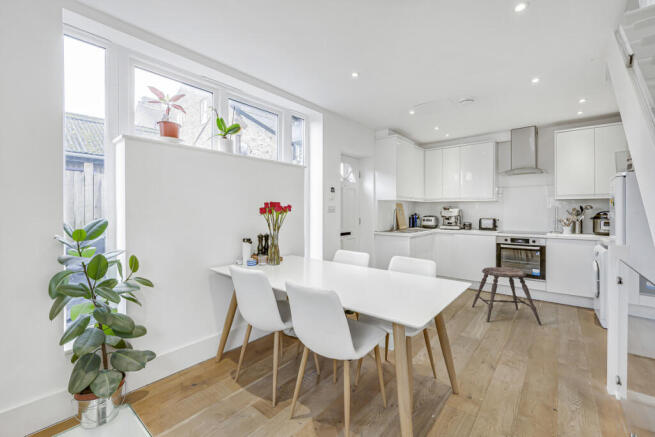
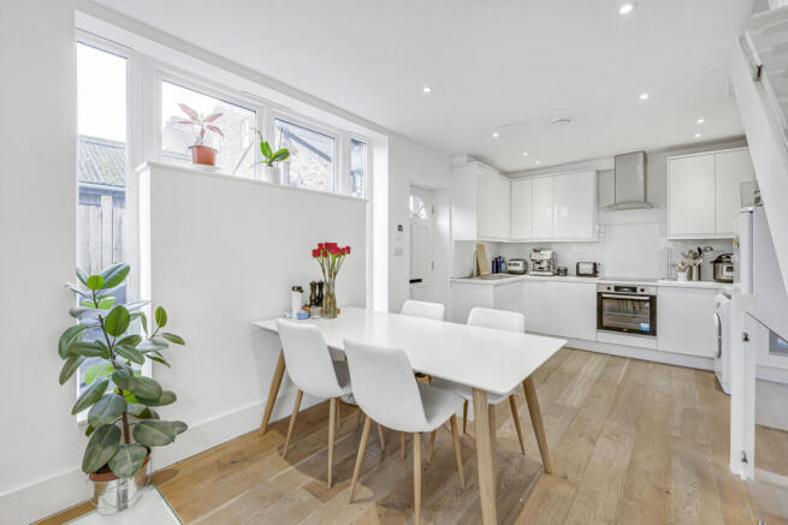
- stool [471,266,543,326]
